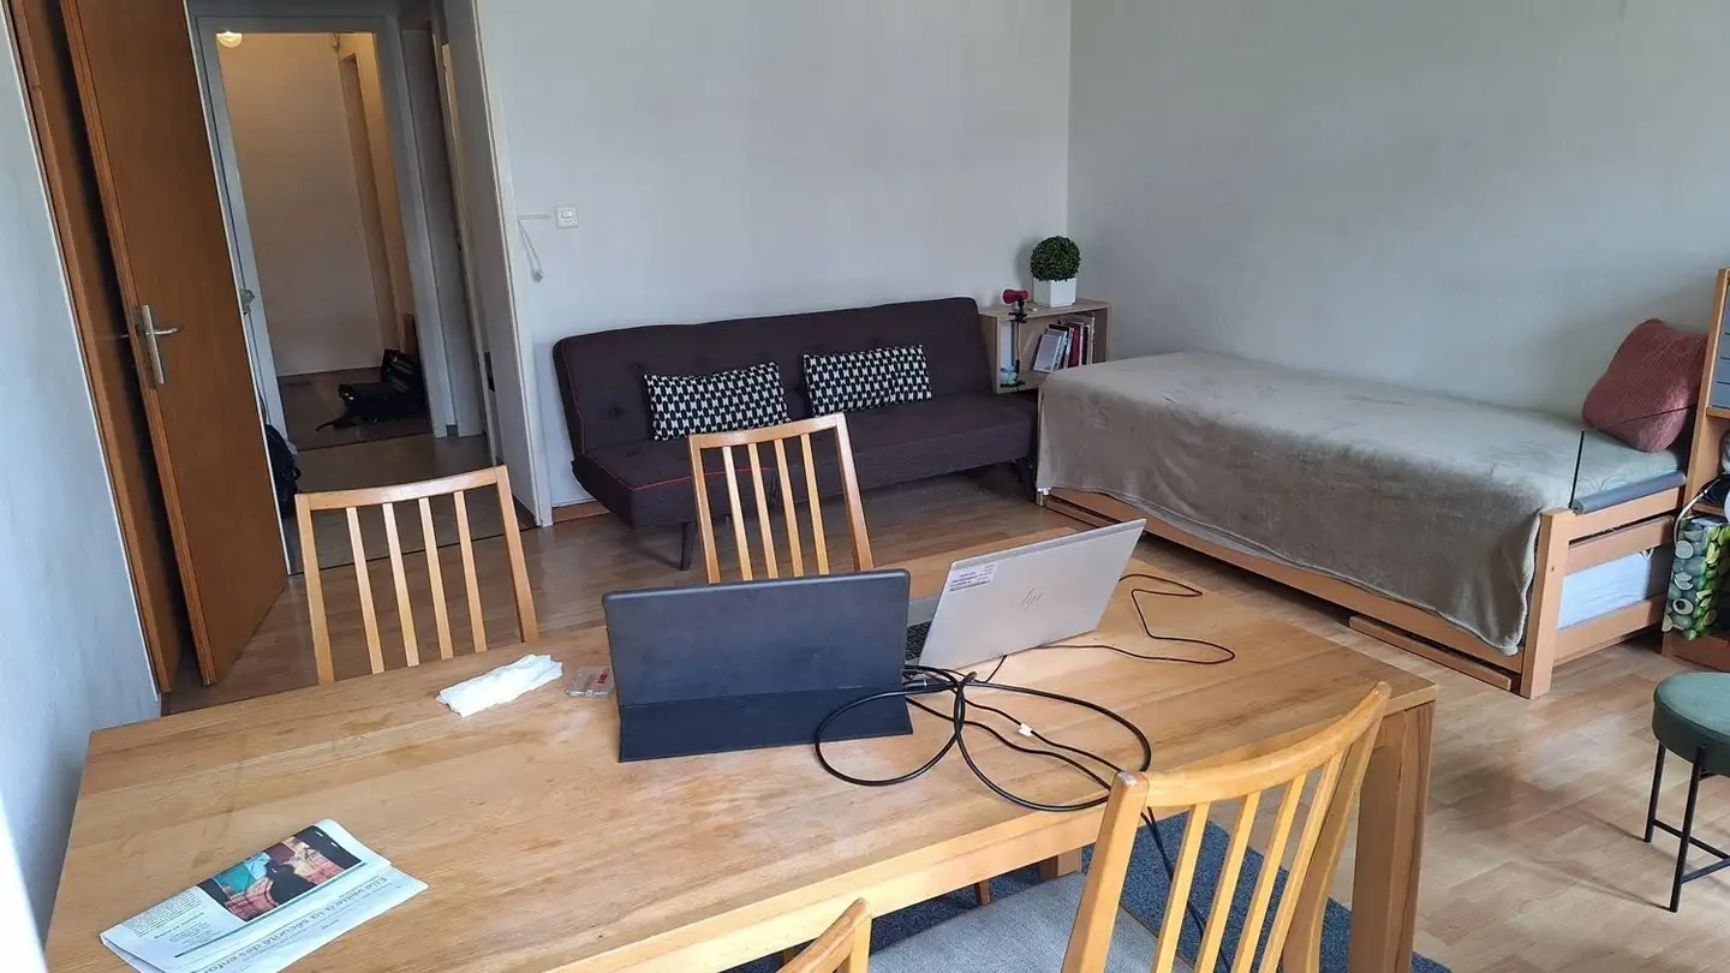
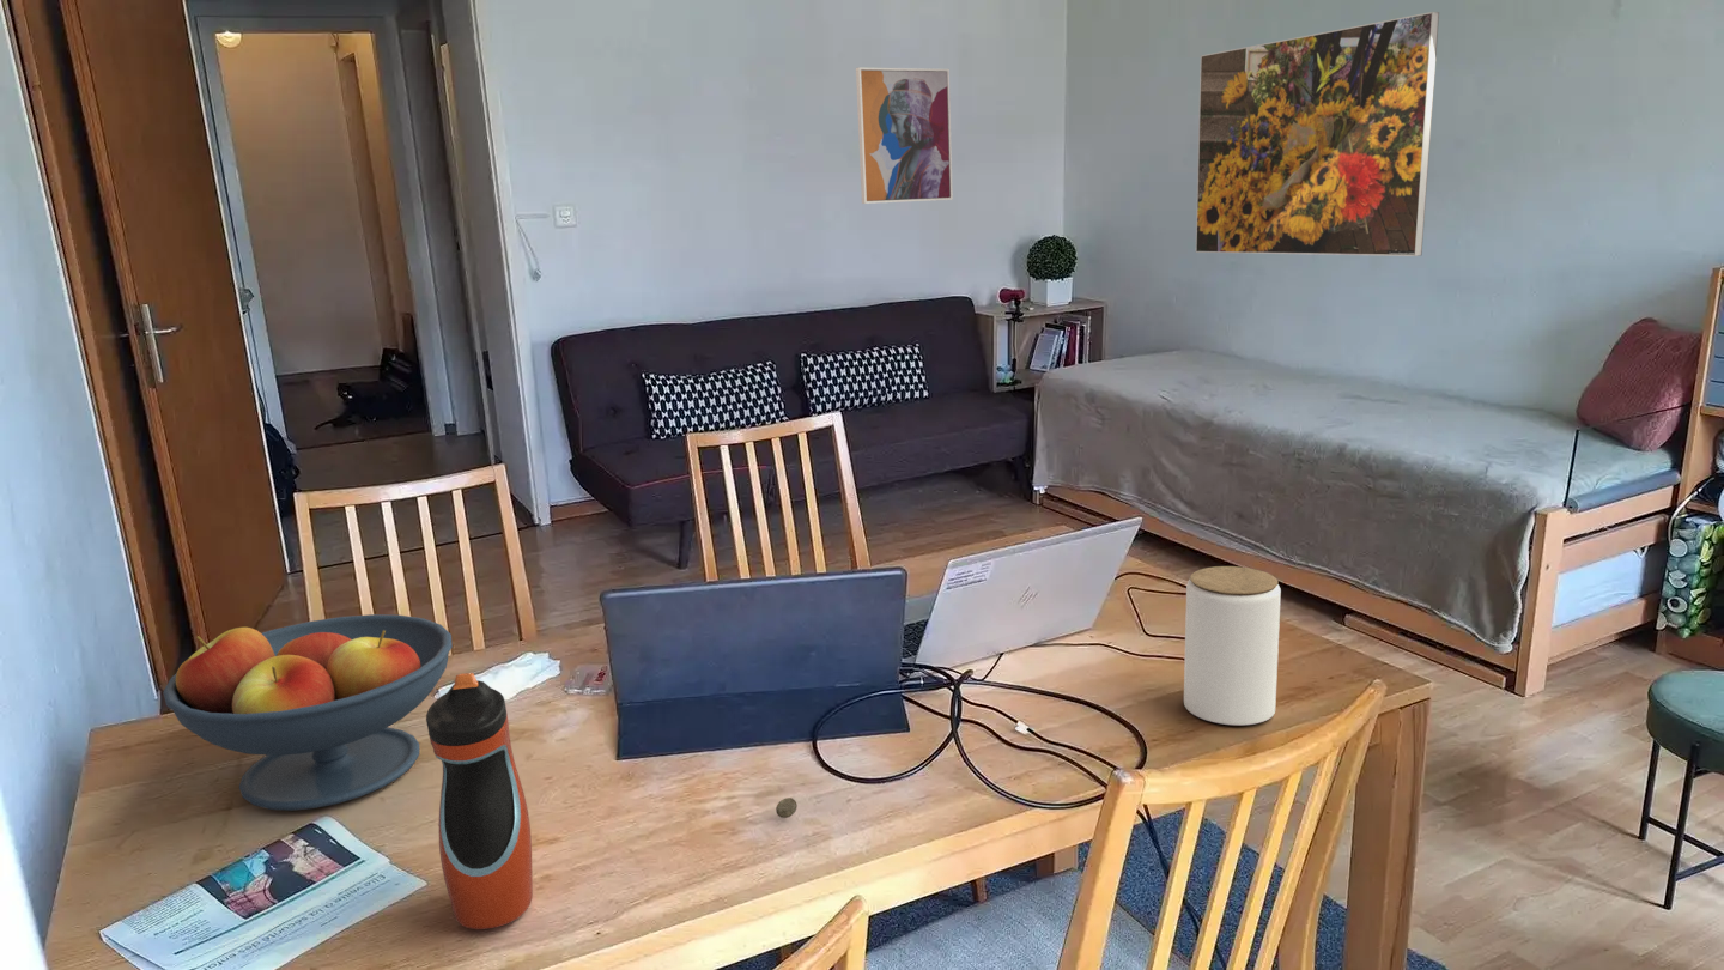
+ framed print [1195,11,1440,257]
+ wall art [855,66,954,205]
+ fruit bowl [162,613,454,812]
+ water bottle [425,672,534,930]
+ jar [1183,565,1282,726]
+ coin [775,796,799,819]
